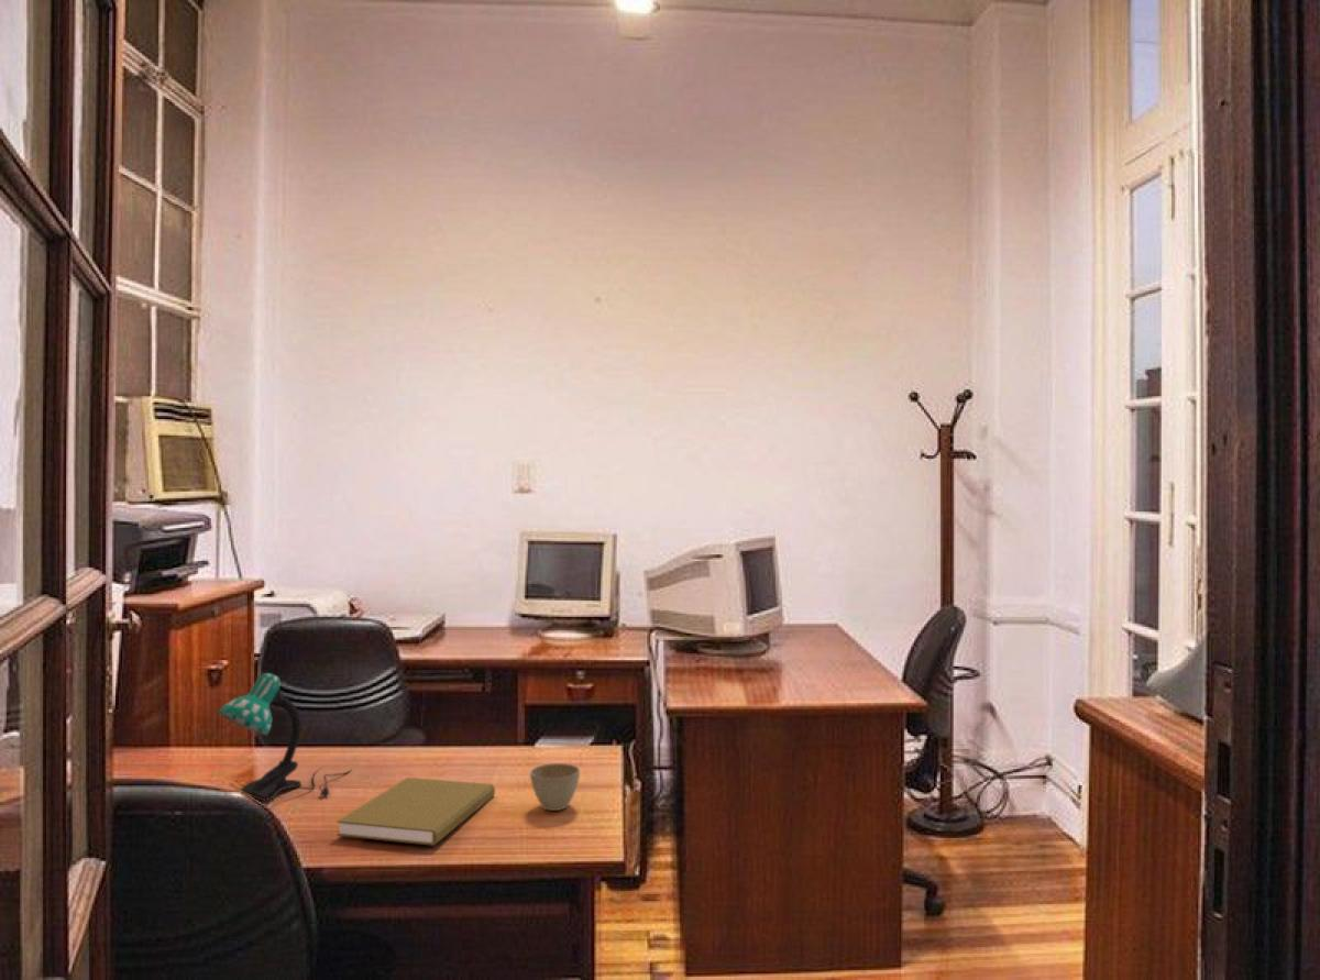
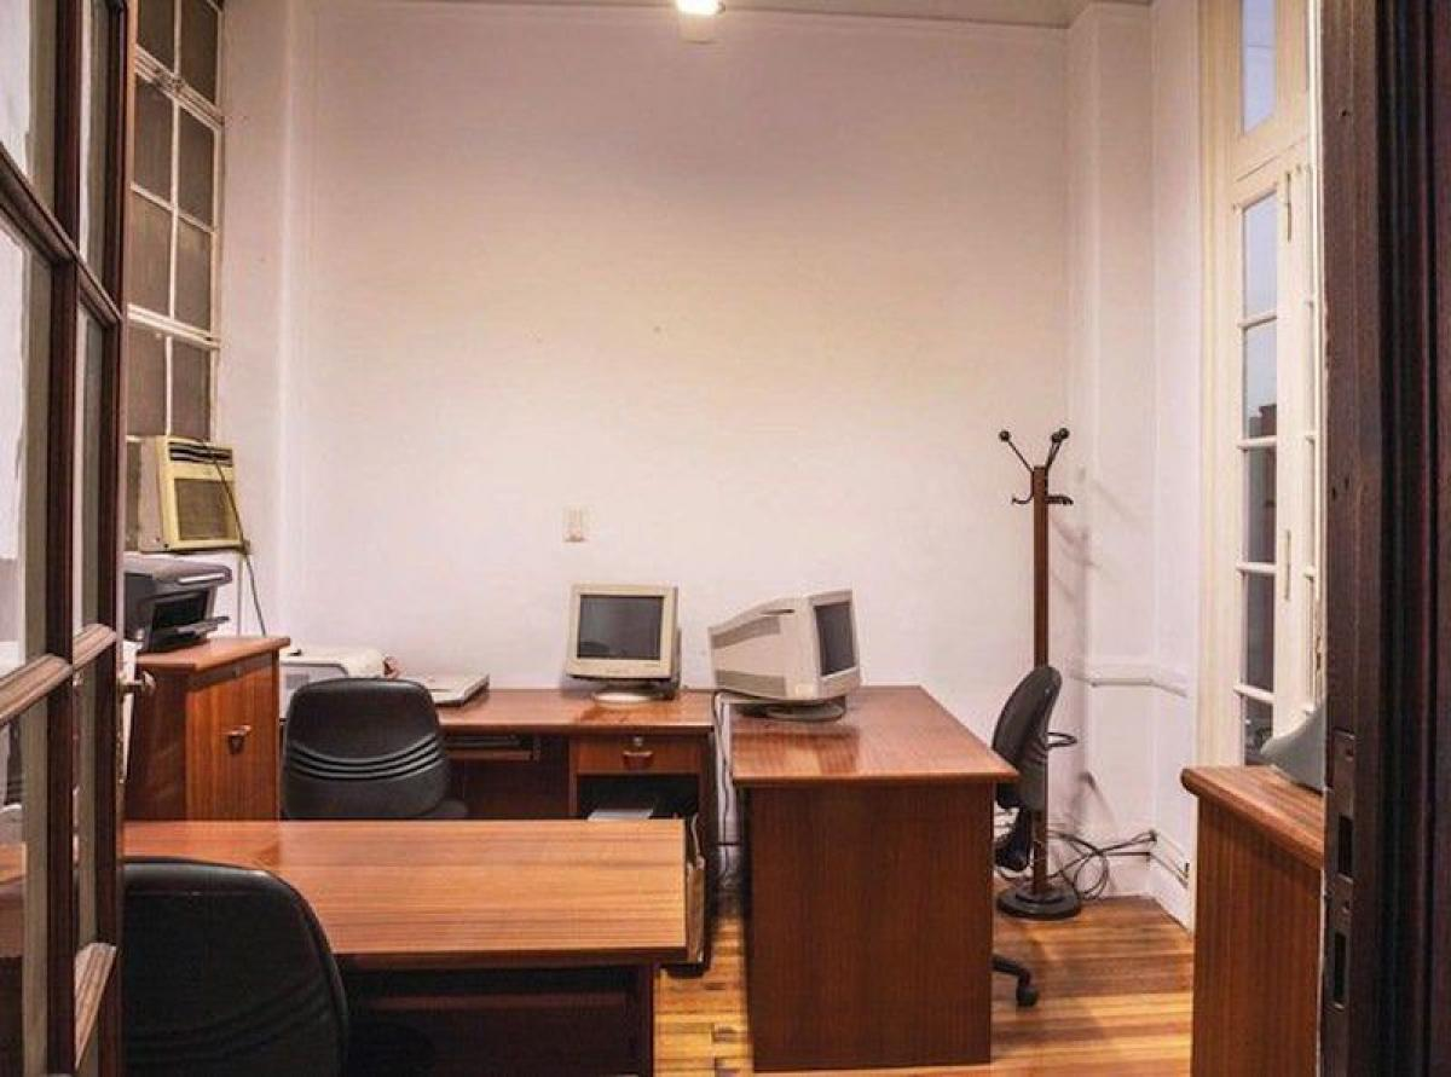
- book [336,777,496,847]
- desk lamp [218,672,353,807]
- flower pot [529,762,581,812]
